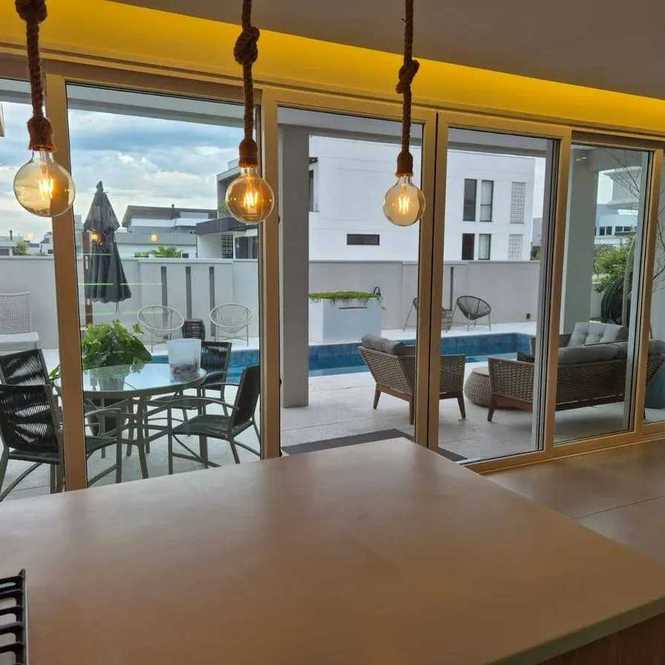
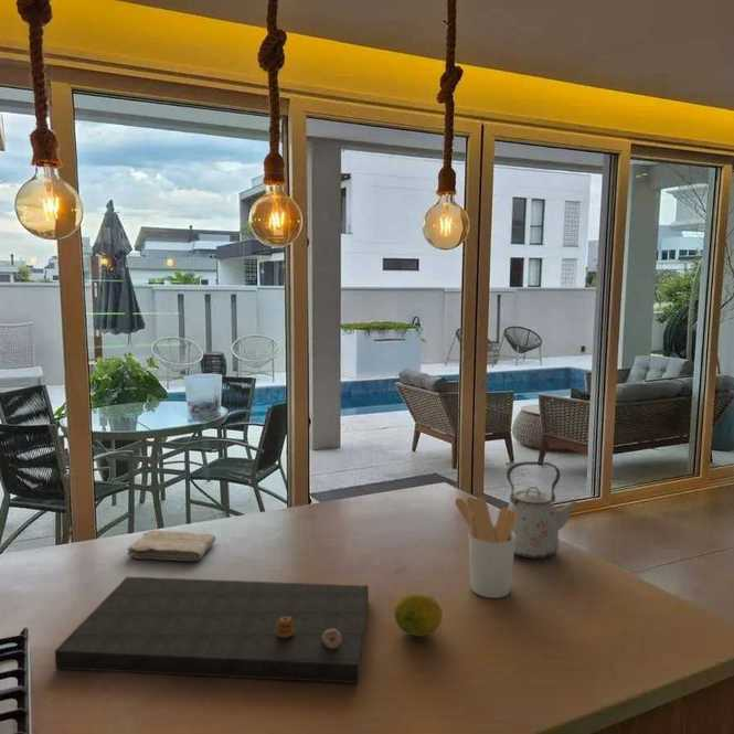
+ fruit [393,593,444,638]
+ cutting board [54,576,370,684]
+ utensil holder [454,496,518,599]
+ washcloth [126,529,216,562]
+ kettle [506,460,579,560]
